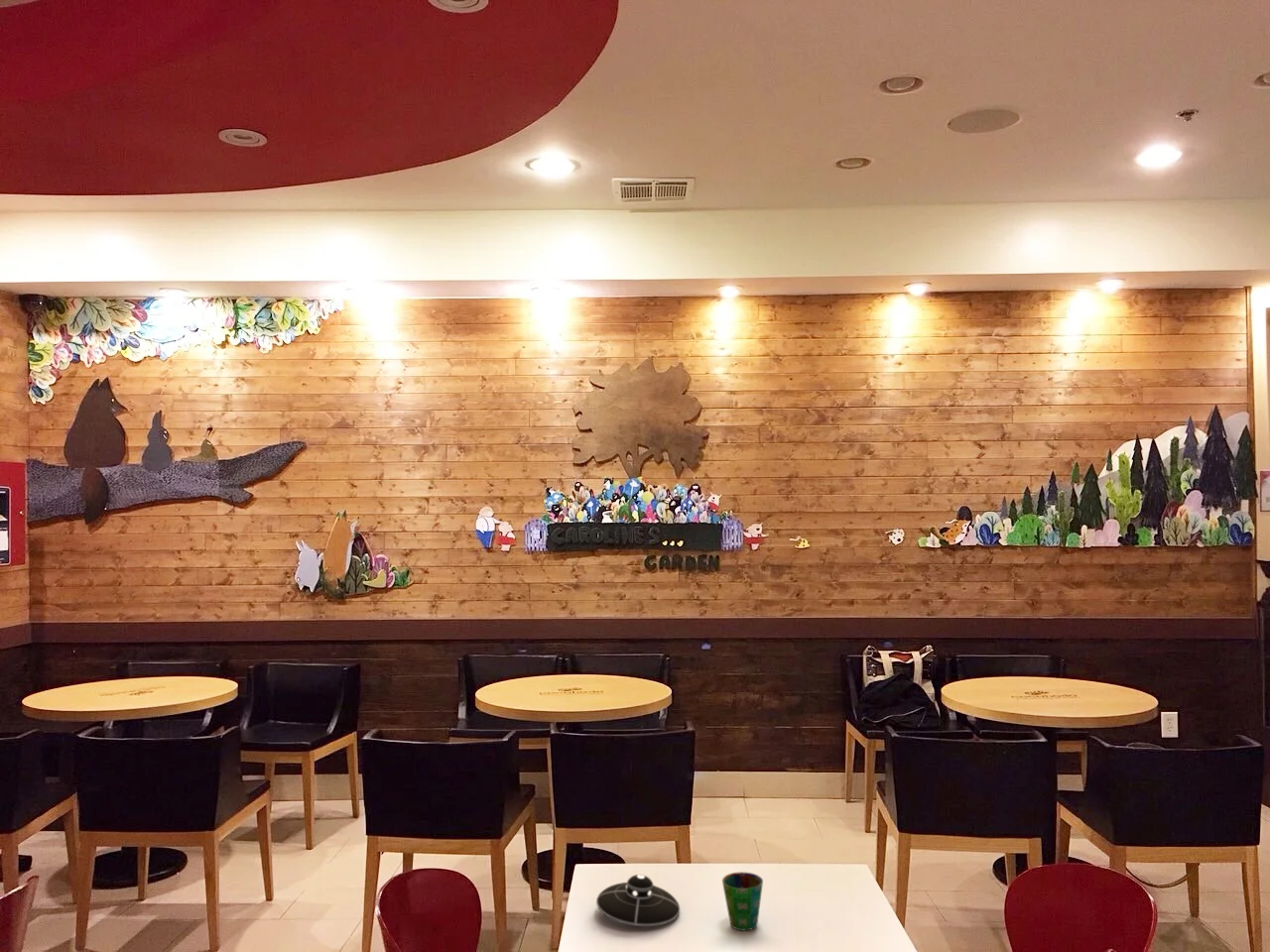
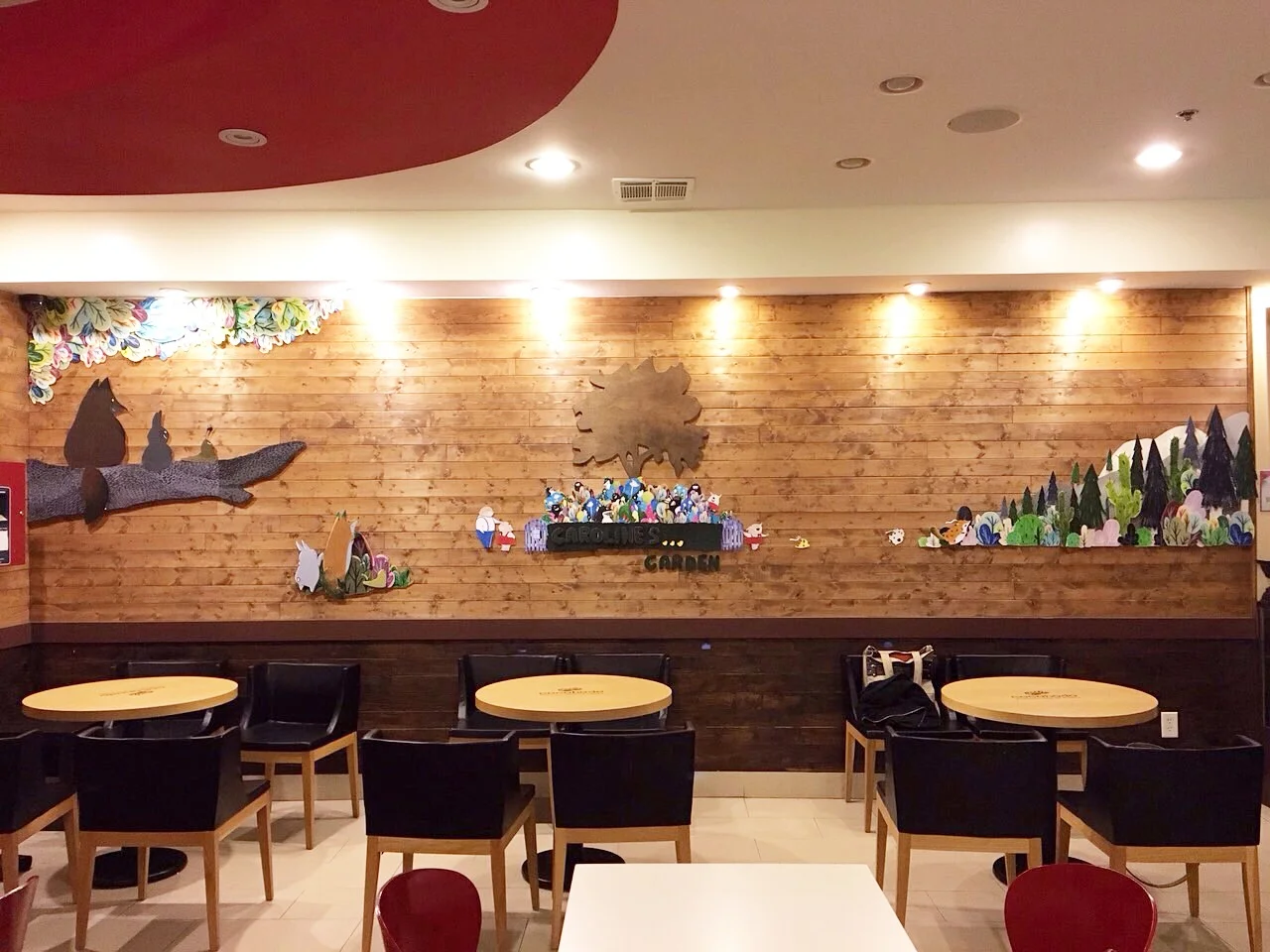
- cup [721,871,764,931]
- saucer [595,874,681,927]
